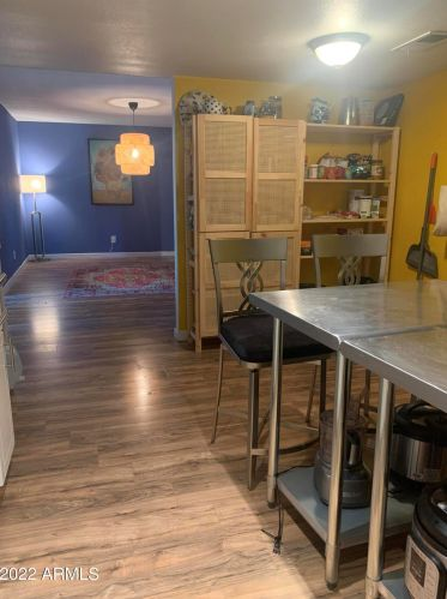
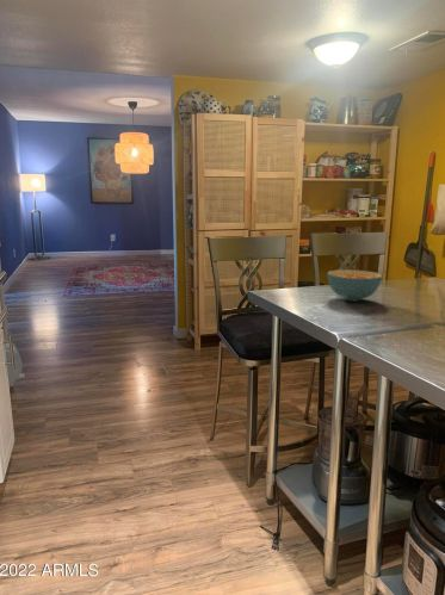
+ cereal bowl [326,268,383,302]
